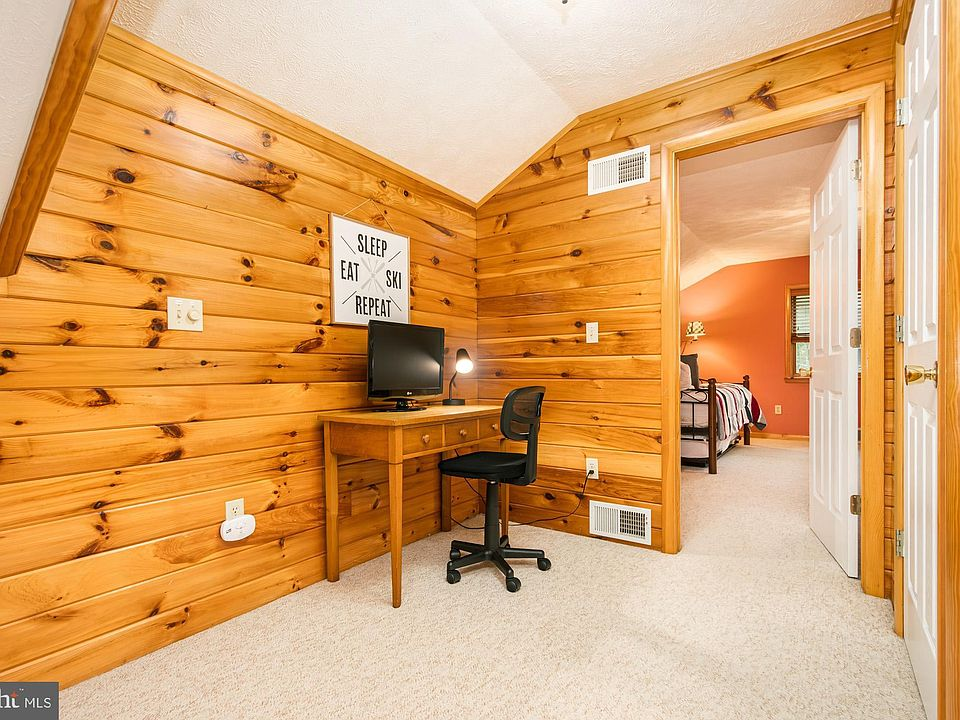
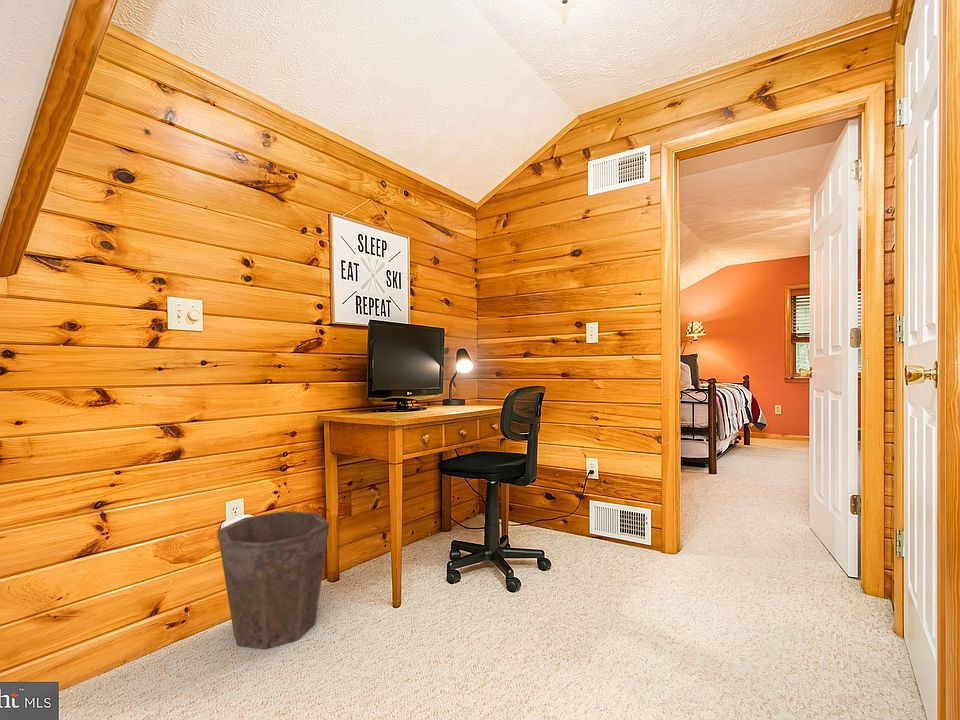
+ waste bin [216,510,330,650]
